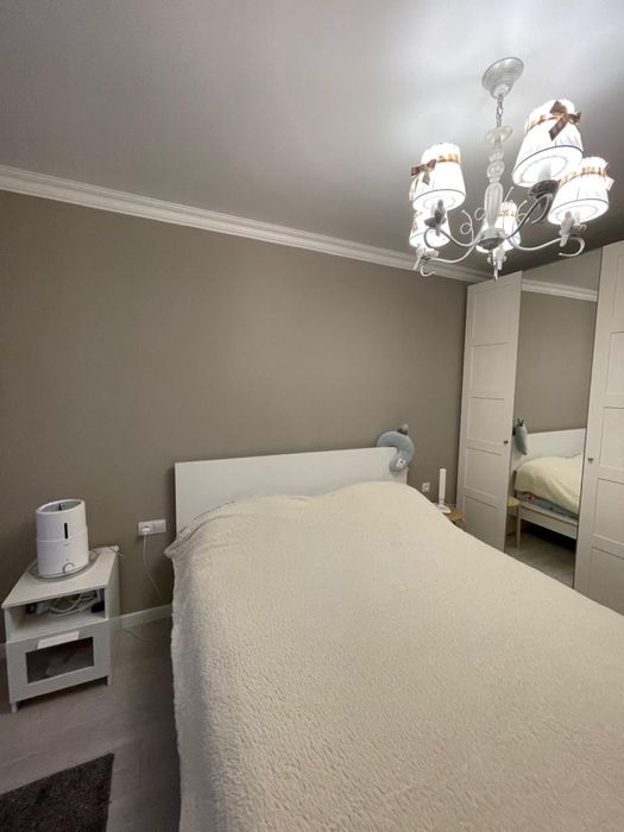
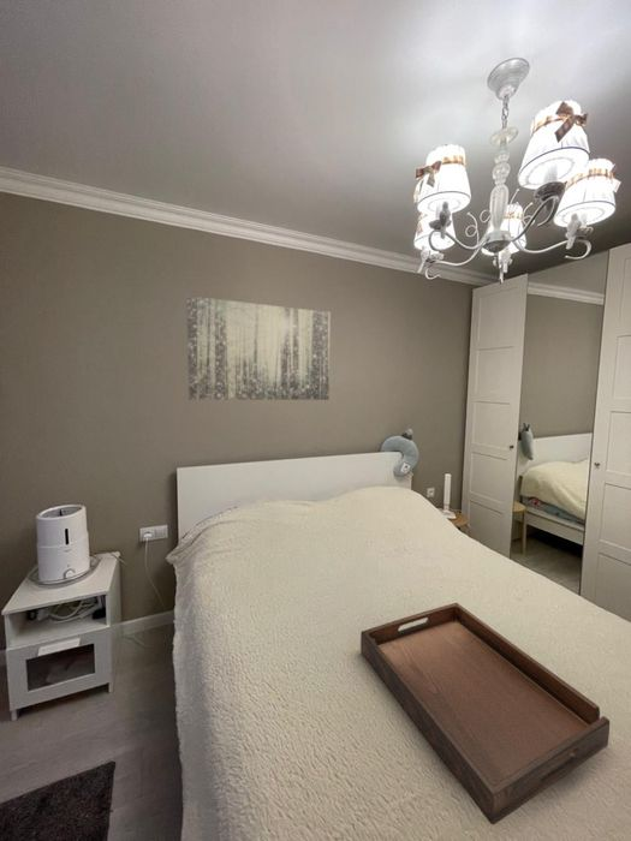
+ wall art [186,294,332,401]
+ serving tray [359,602,611,825]
